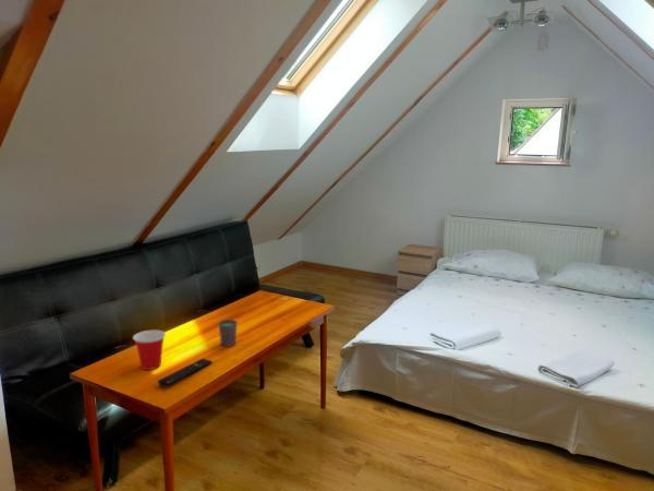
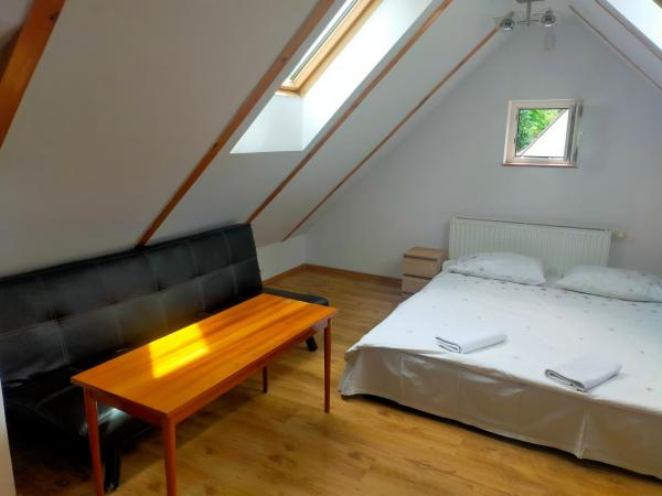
- cup [132,330,167,371]
- cup [217,319,239,348]
- remote control [157,358,214,387]
